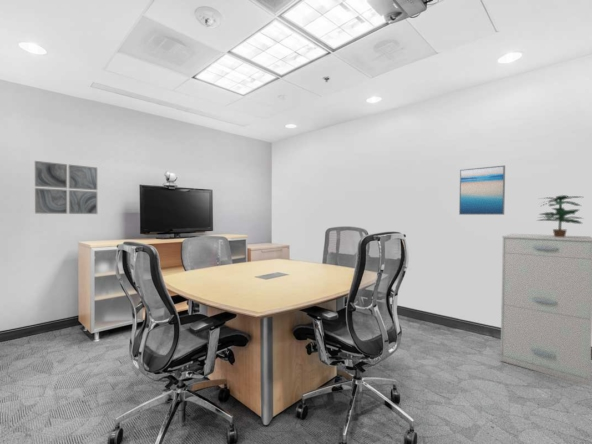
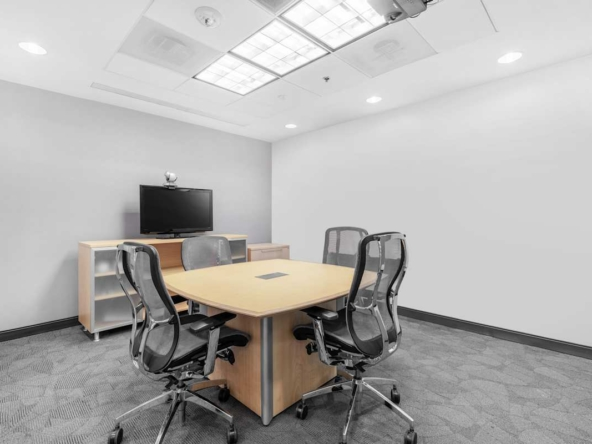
- wall art [458,164,506,216]
- potted plant [535,194,585,237]
- filing cabinet [499,233,592,387]
- wall art [34,160,98,215]
